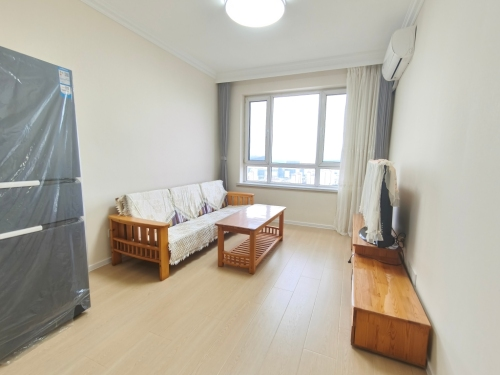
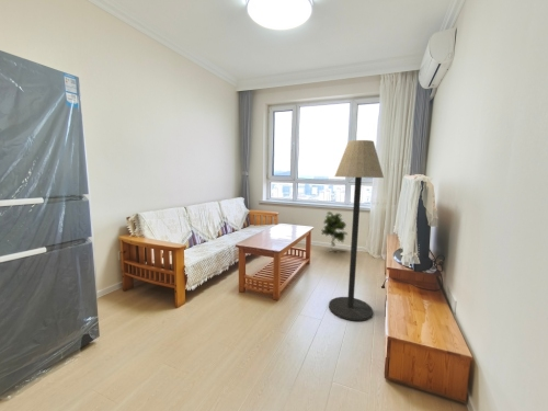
+ floor lamp [328,139,385,322]
+ indoor plant [320,210,349,253]
